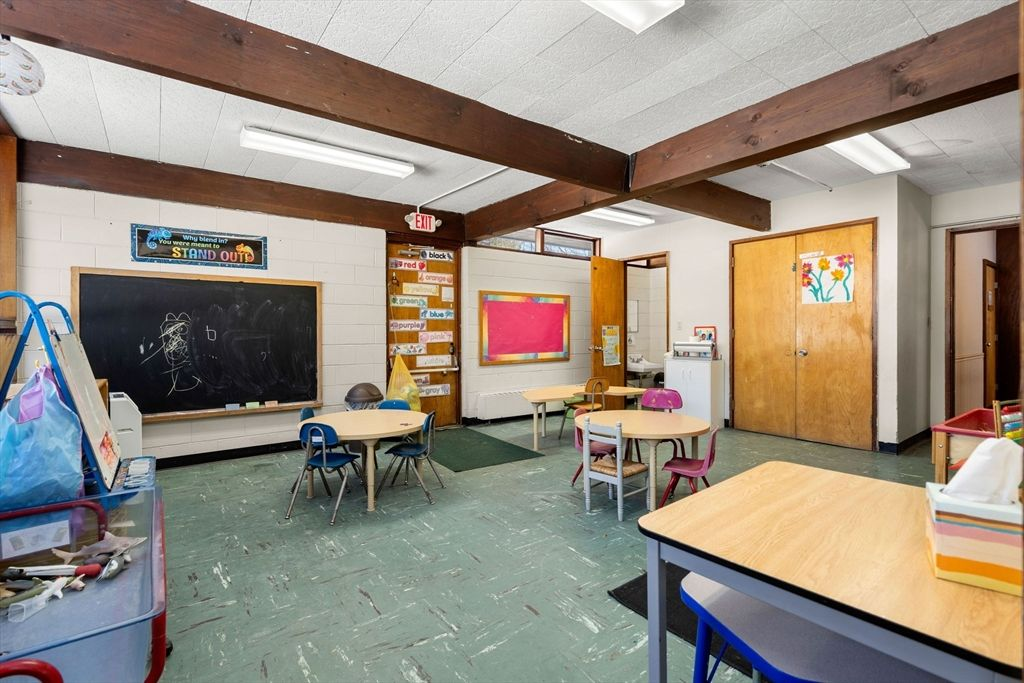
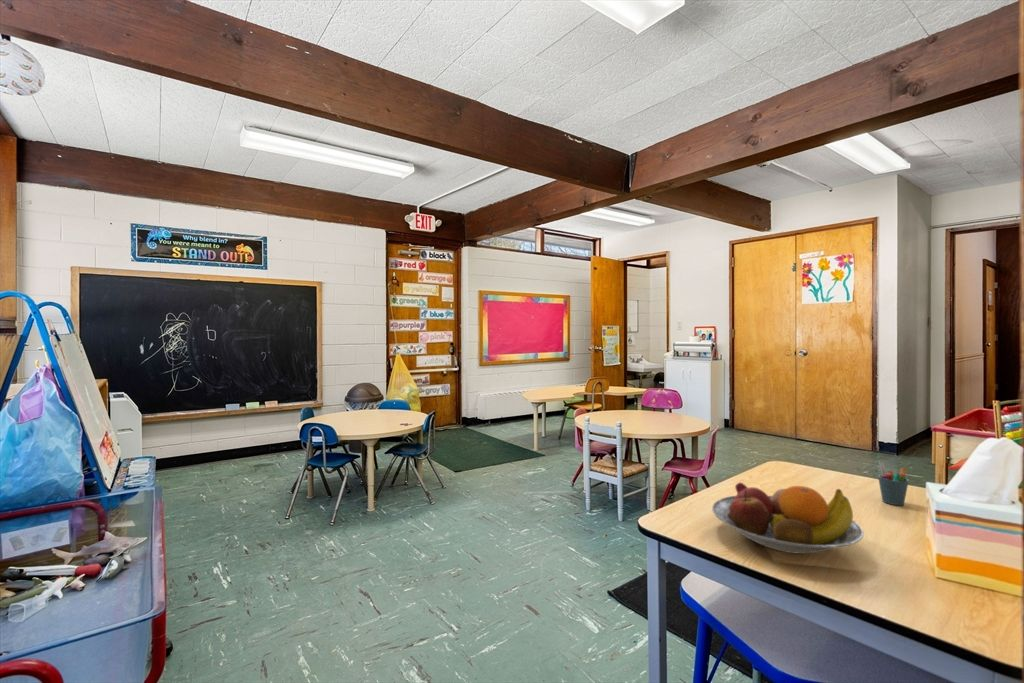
+ fruit bowl [711,481,865,555]
+ pen holder [877,460,910,506]
